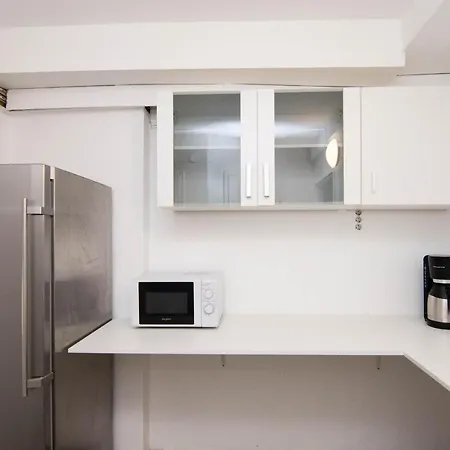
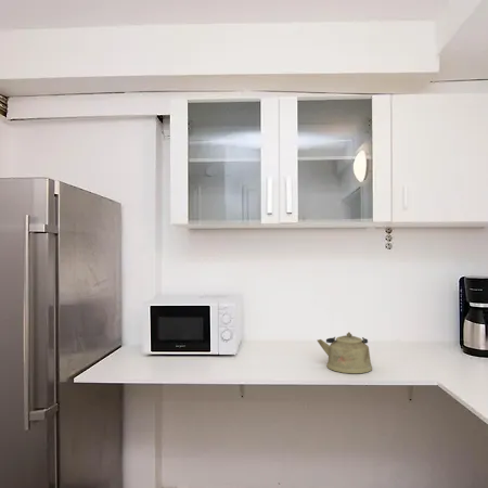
+ kettle [317,331,373,374]
